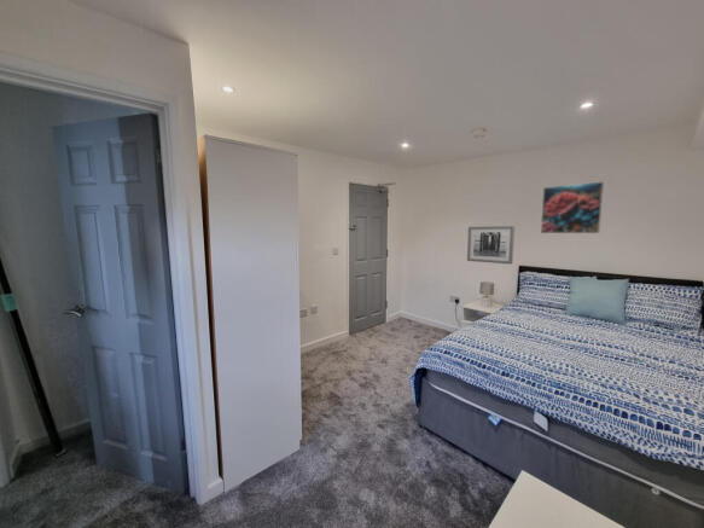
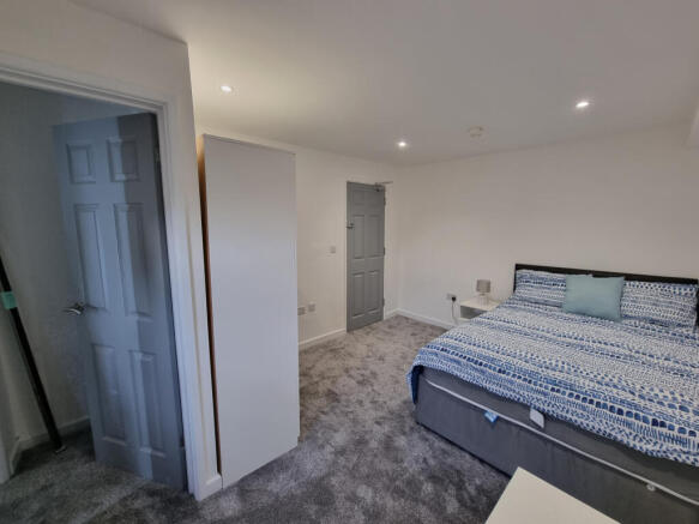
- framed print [540,180,605,234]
- wall art [466,225,516,266]
